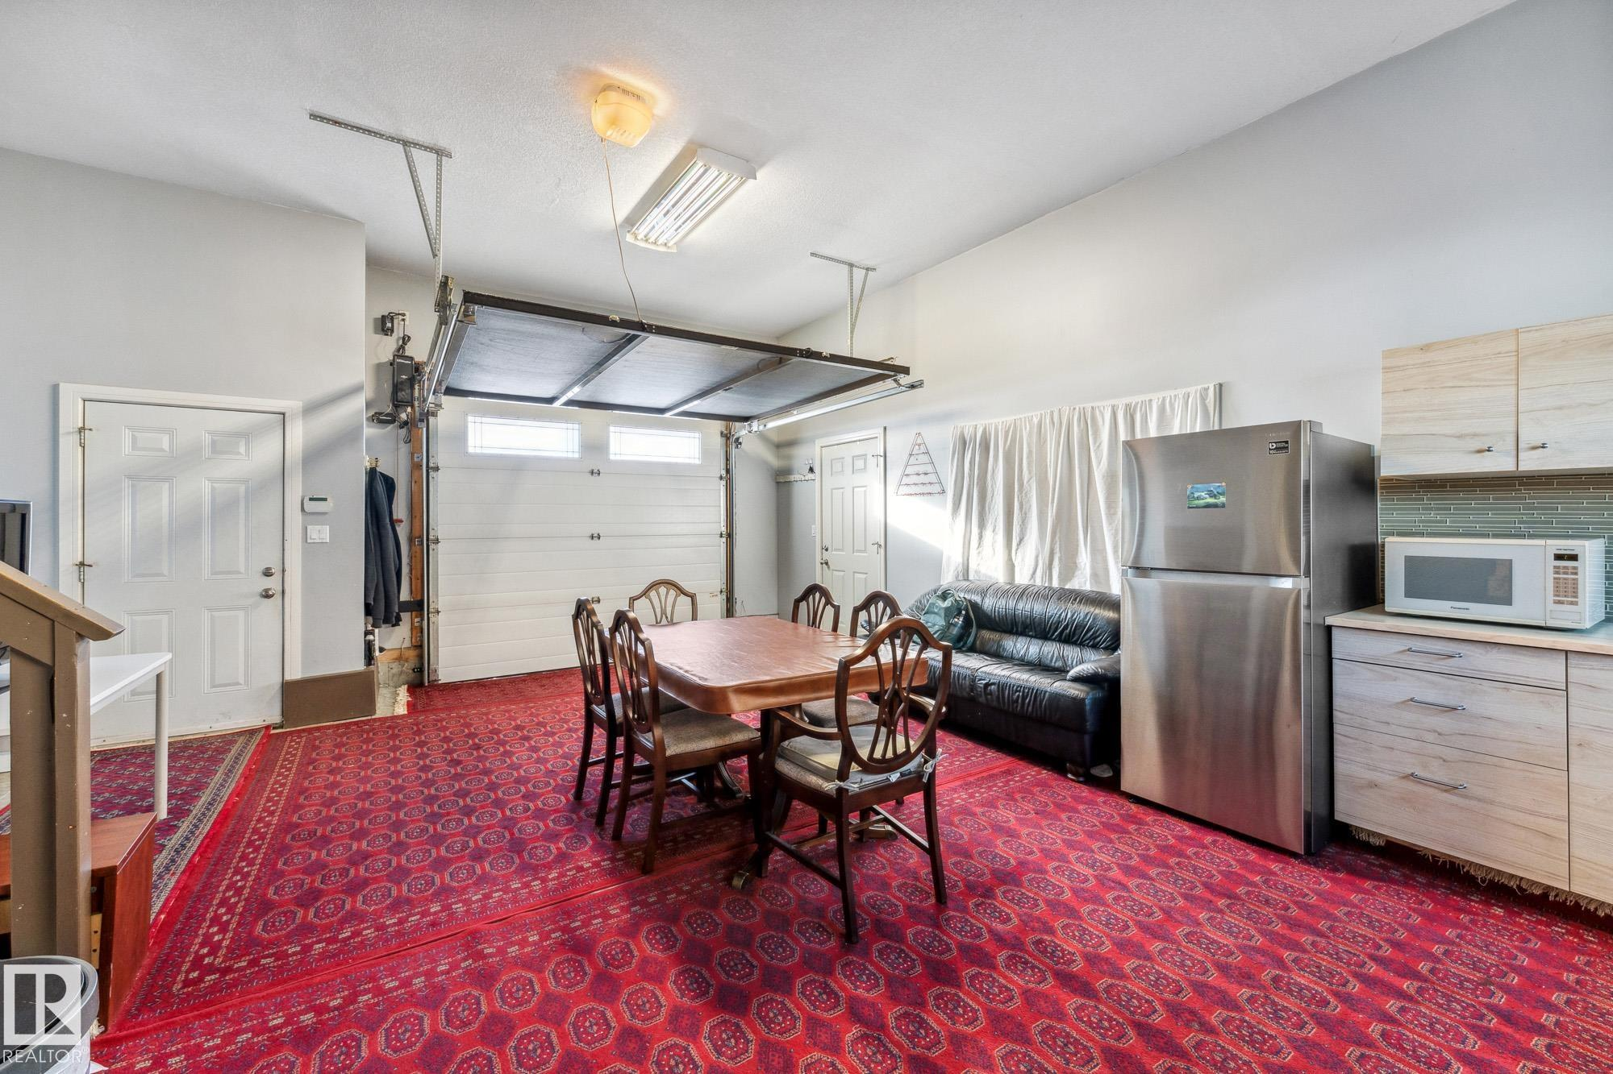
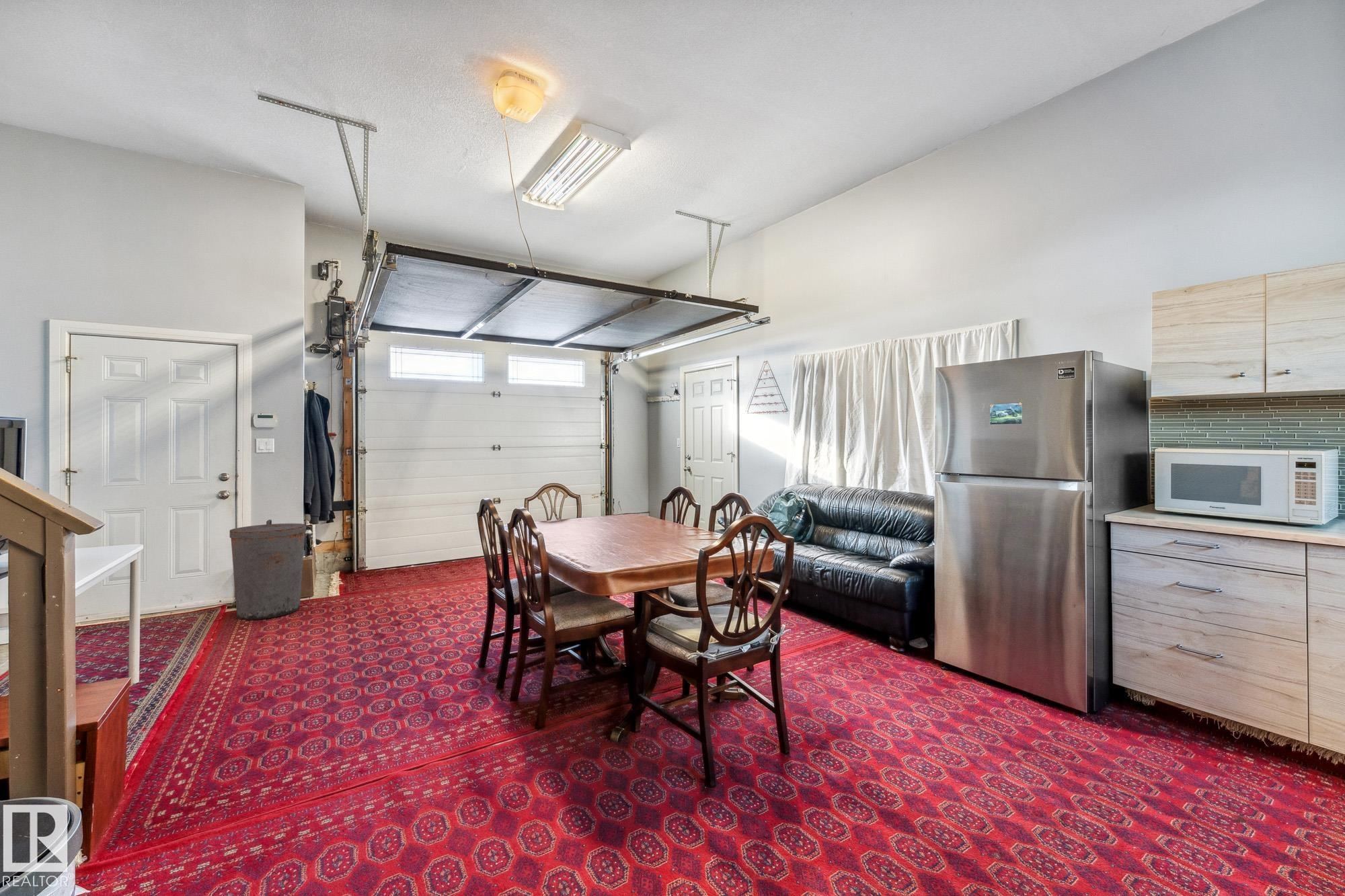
+ trash can [229,519,307,620]
